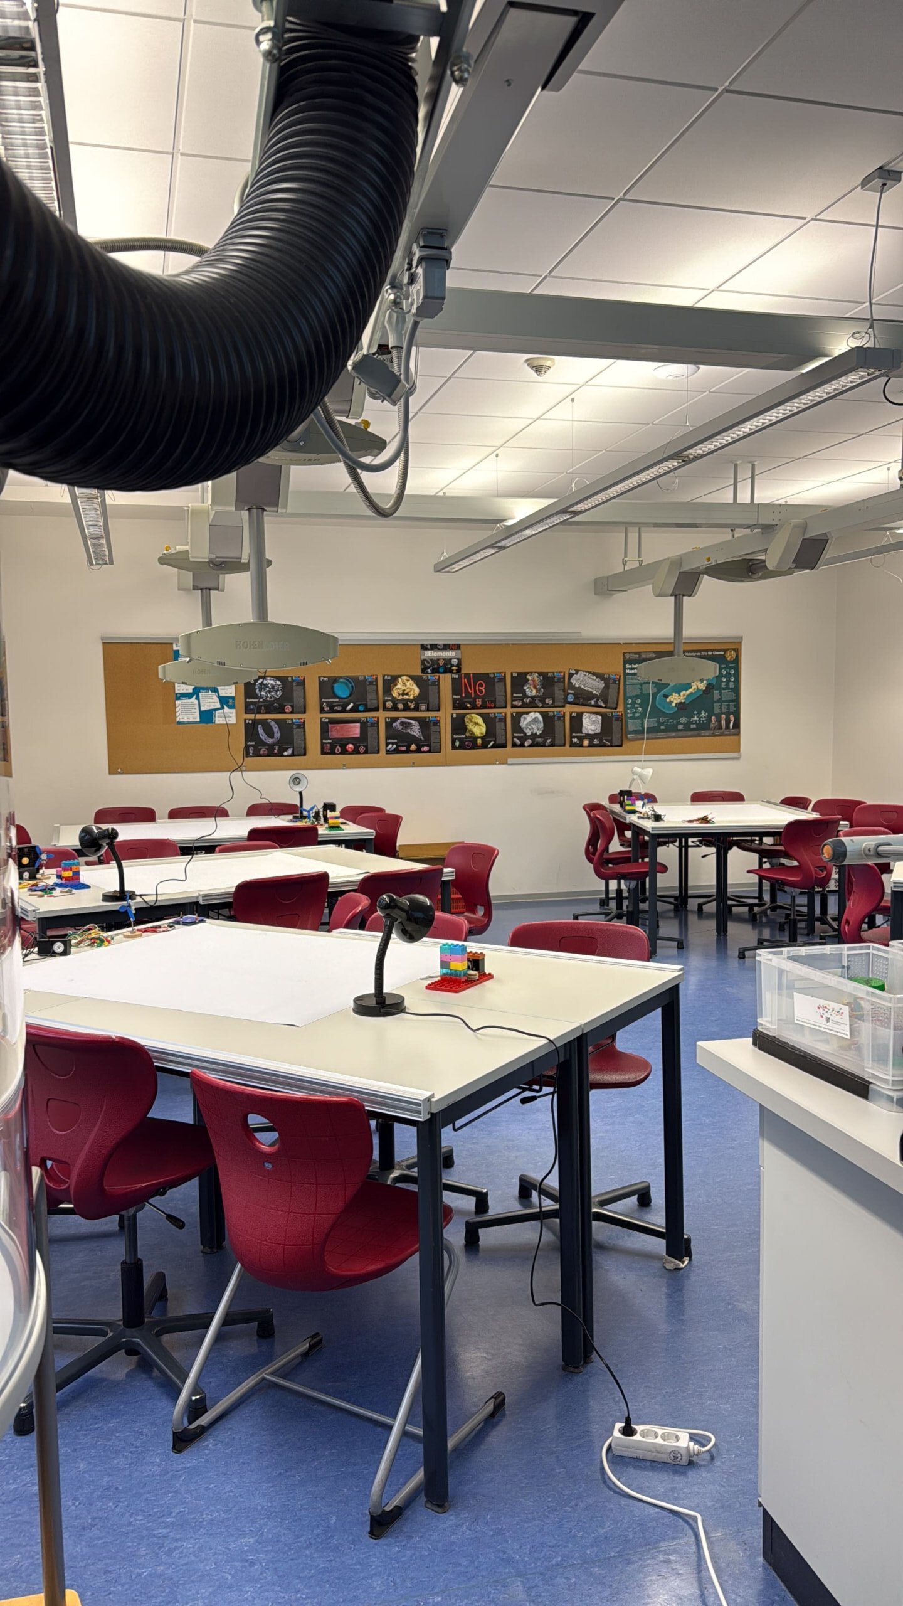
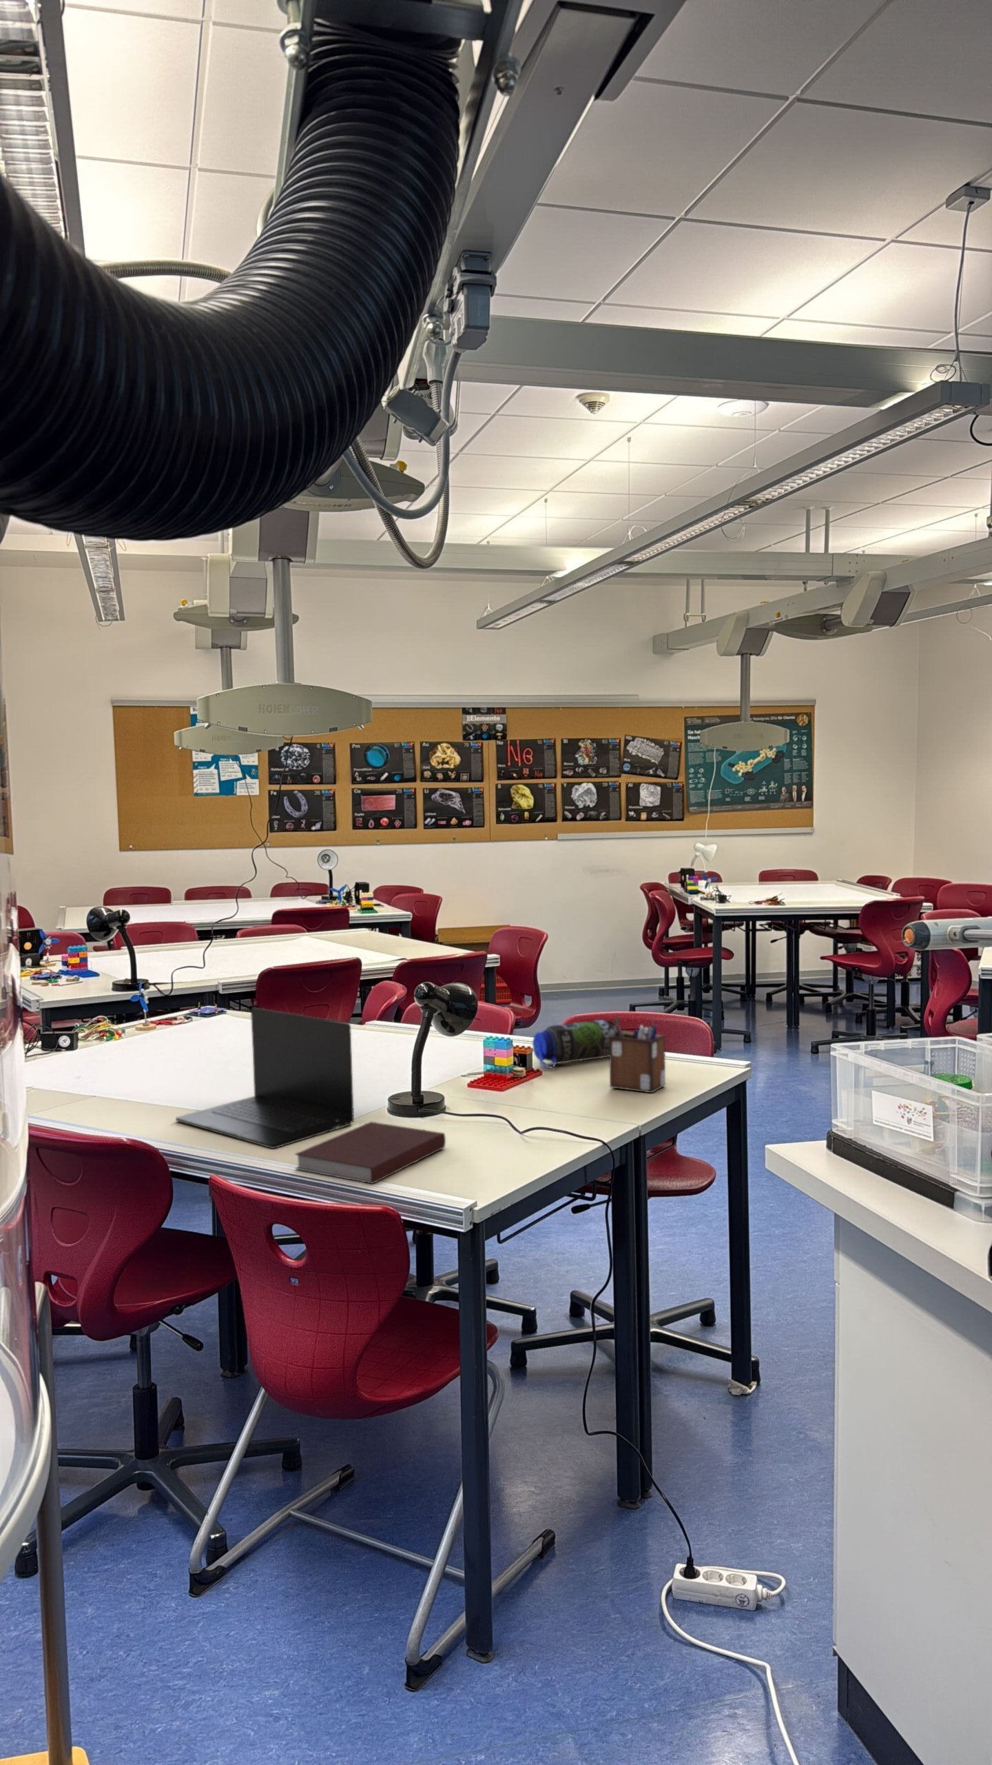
+ desk organizer [609,1015,666,1093]
+ laptop [174,1006,355,1149]
+ notebook [294,1121,447,1184]
+ water bottle [532,1019,617,1069]
